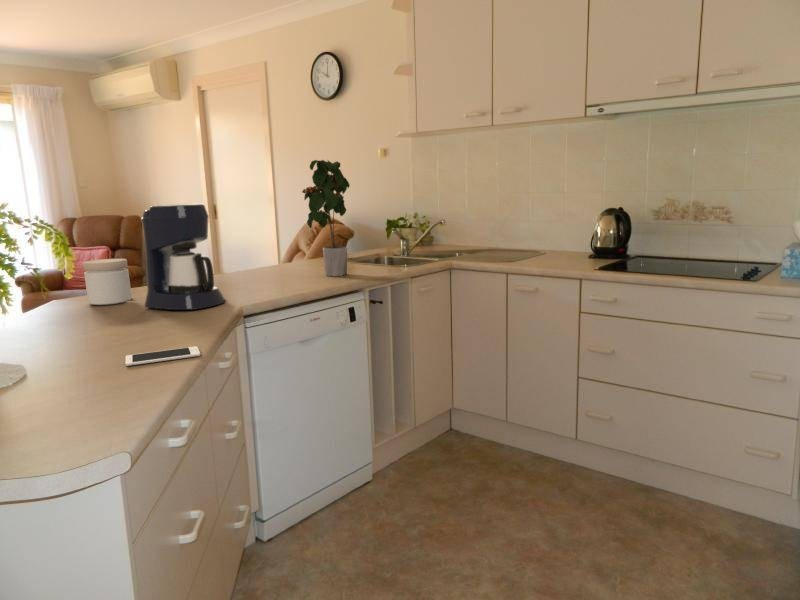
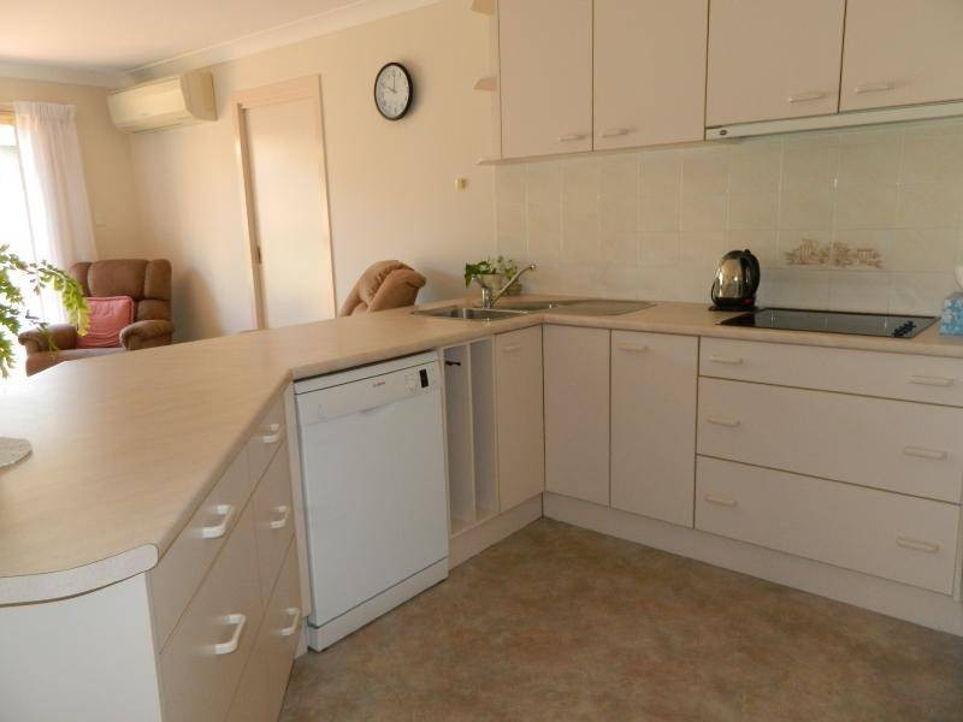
- cell phone [124,345,201,367]
- potted plant [301,159,351,277]
- coffee maker [140,203,226,311]
- jar [82,258,133,306]
